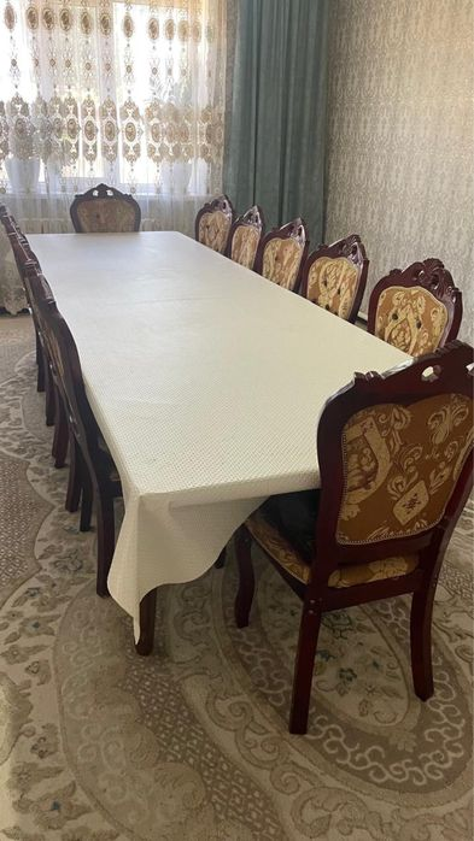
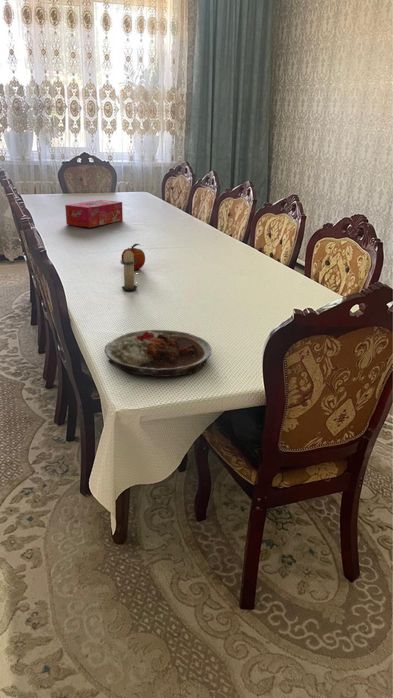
+ plate [104,329,212,378]
+ fruit [120,243,146,271]
+ tissue box [64,199,124,228]
+ candle [120,247,139,292]
